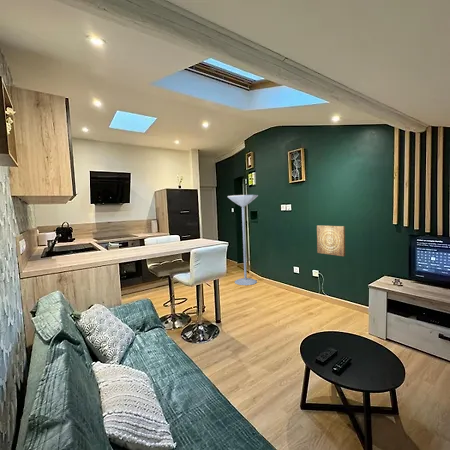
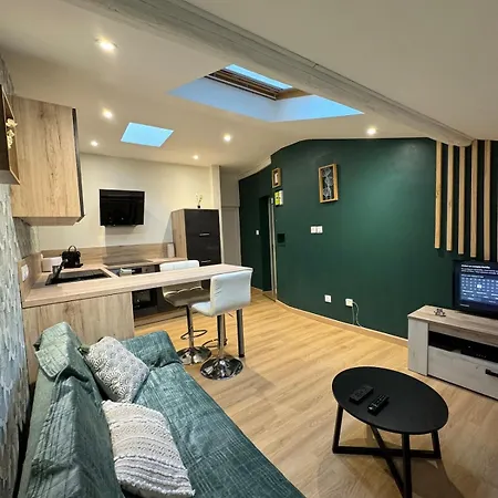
- floor lamp [227,194,259,286]
- wall art [316,225,346,257]
